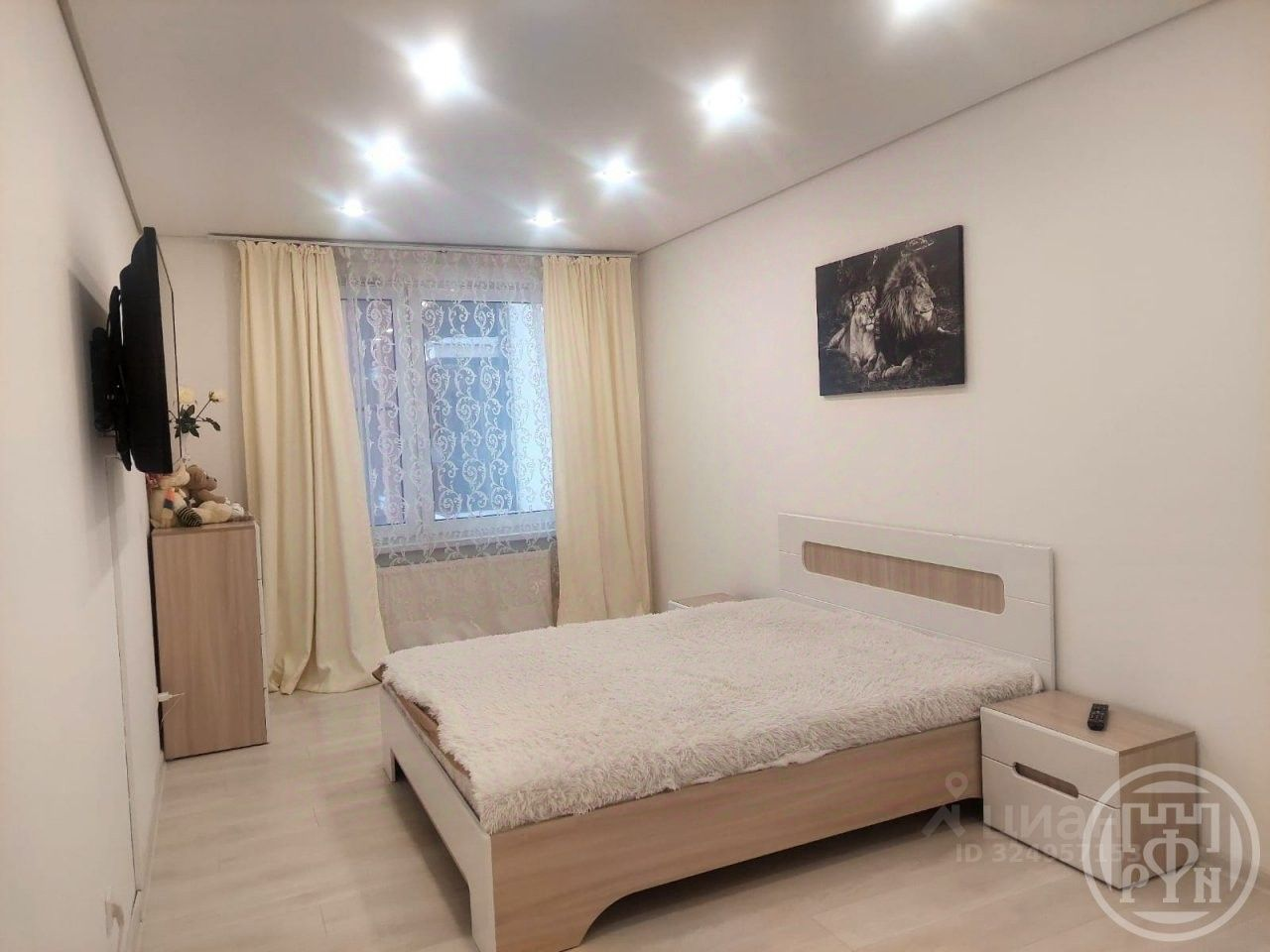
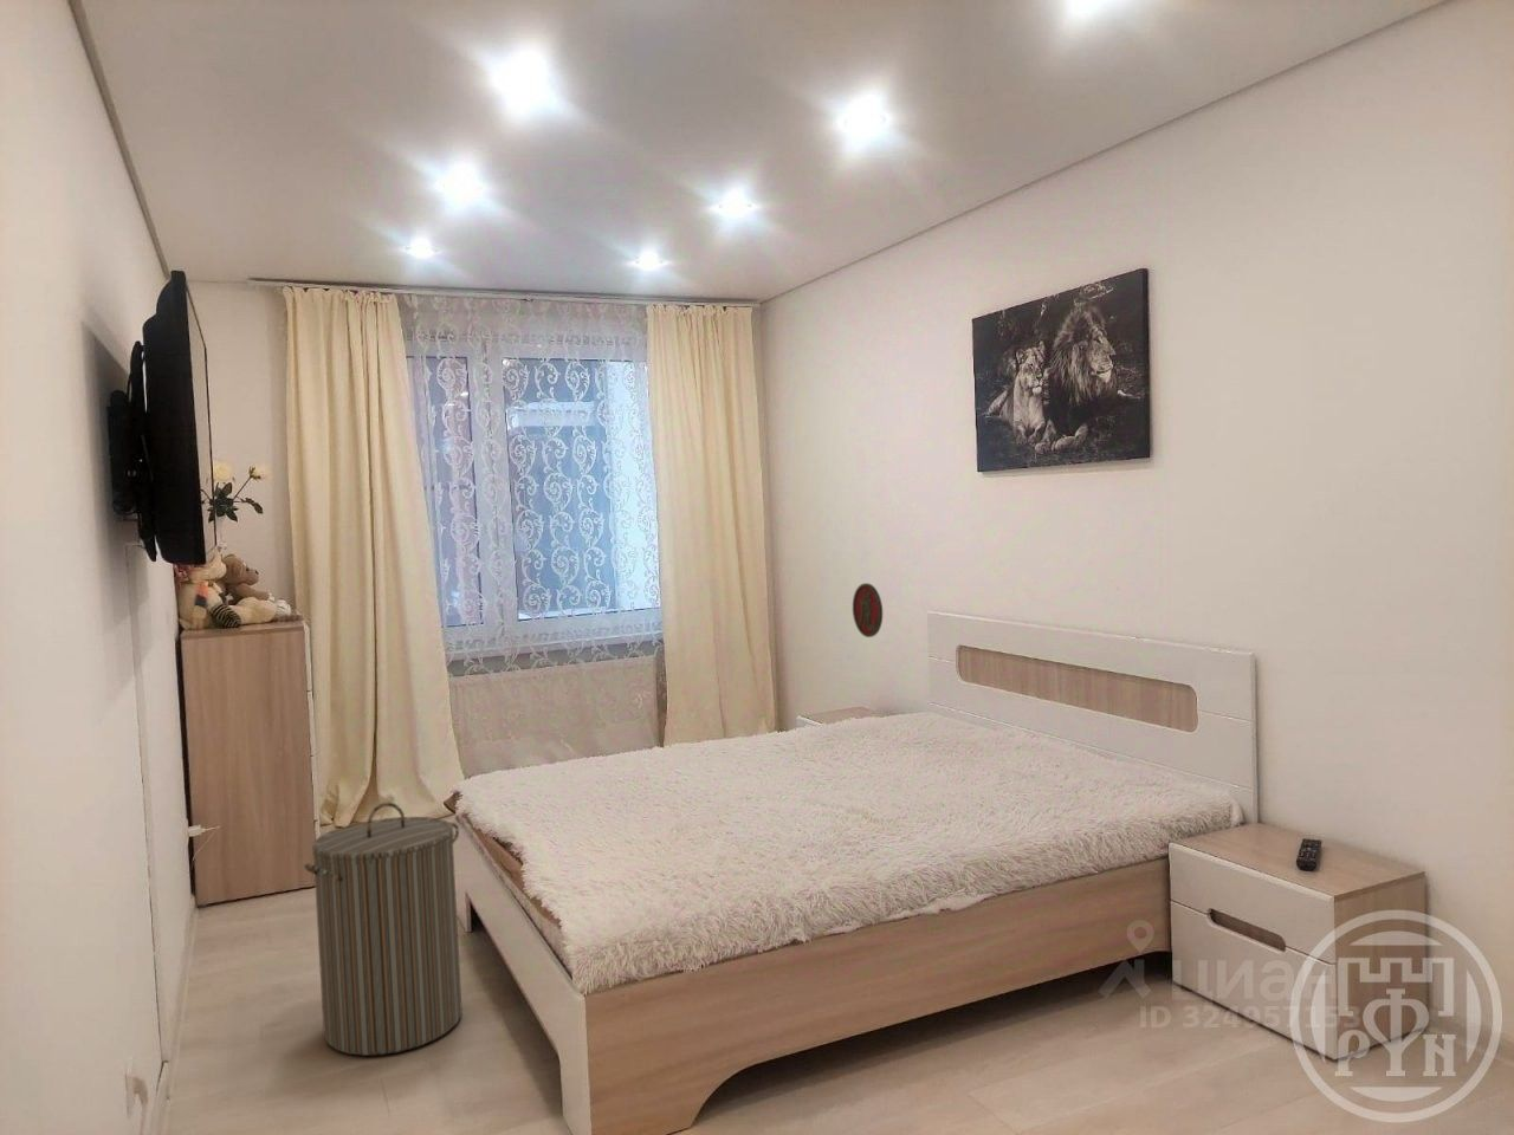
+ laundry hamper [303,800,464,1058]
+ decorative plate [851,582,883,638]
